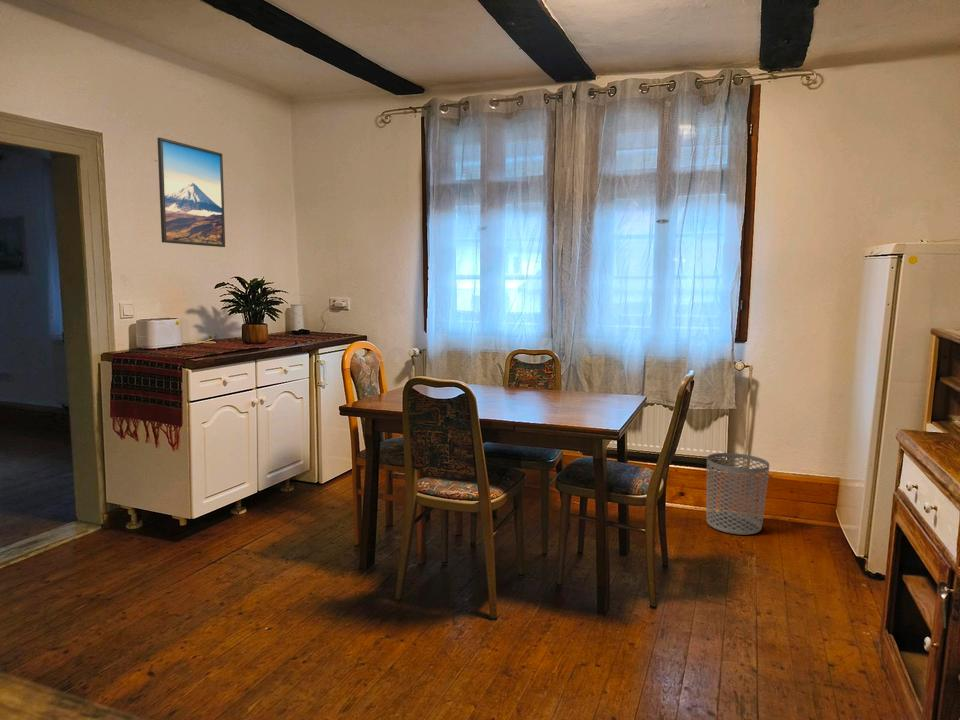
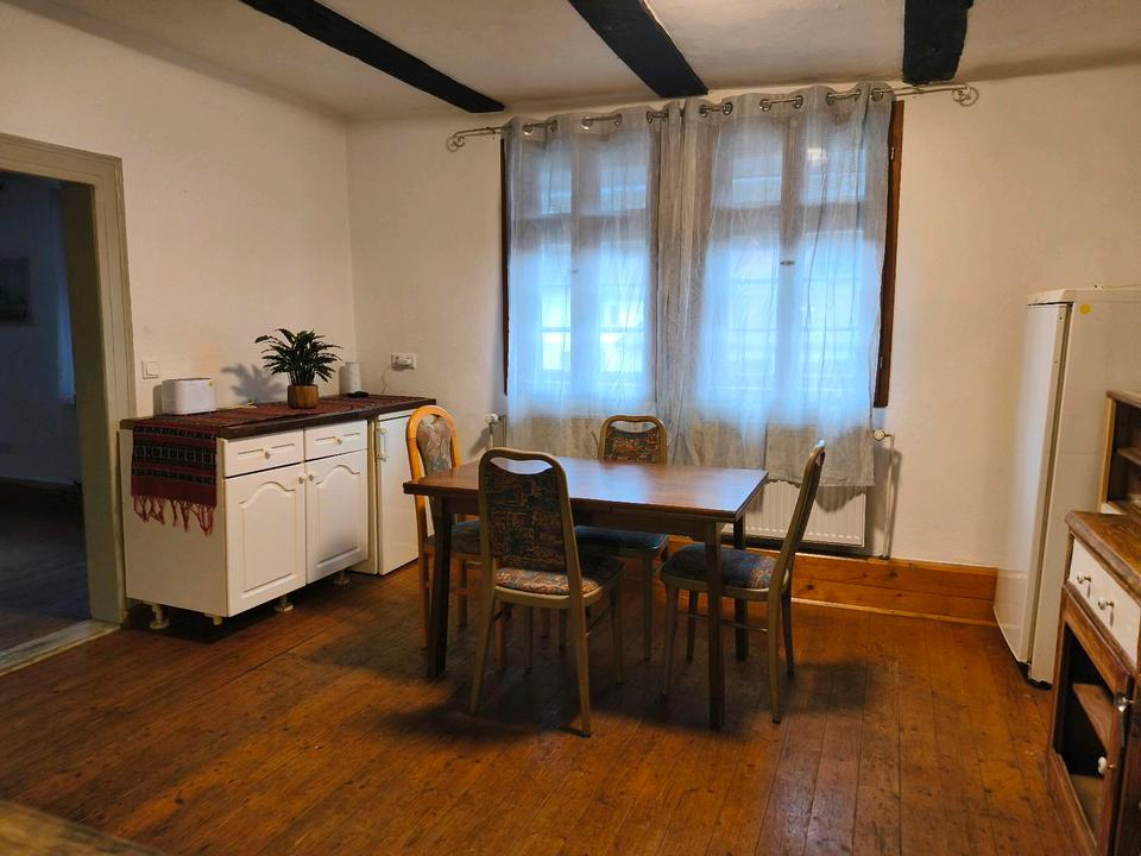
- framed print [156,137,226,248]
- waste bin [705,452,770,536]
